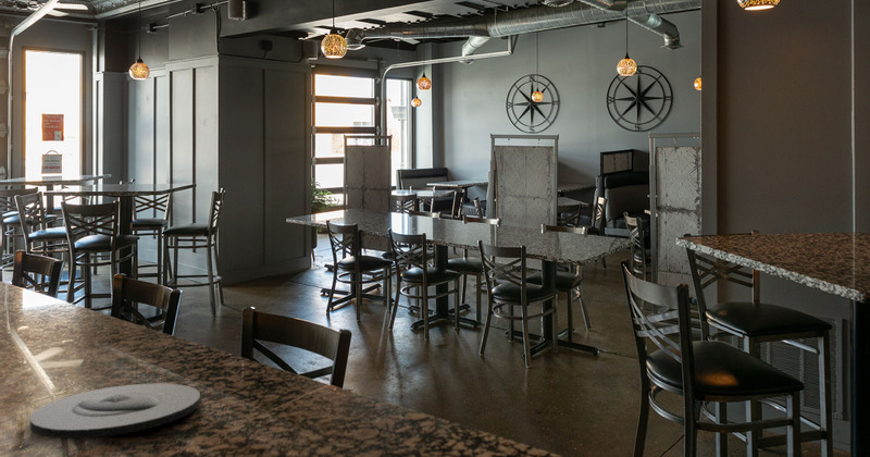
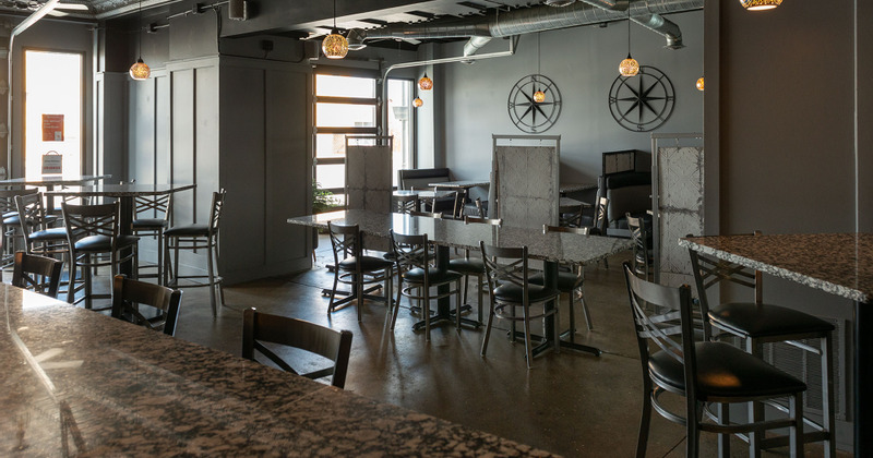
- plate [28,382,201,440]
